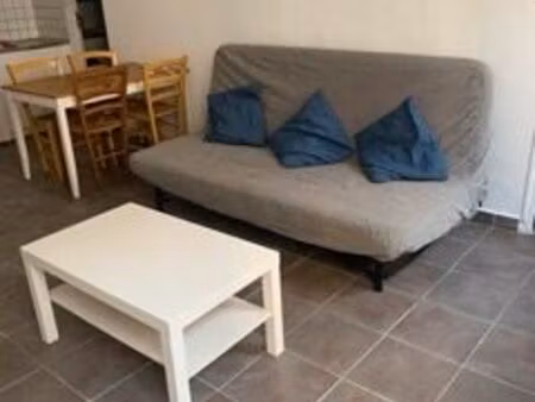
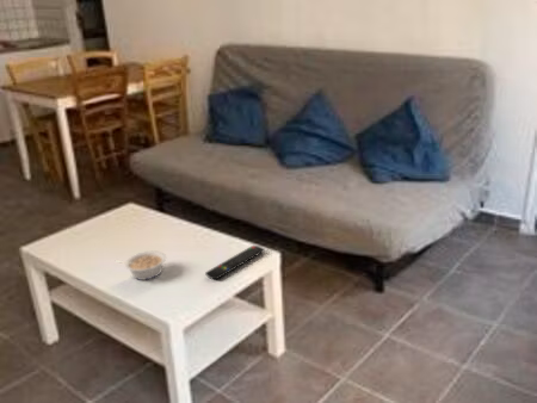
+ remote control [204,244,266,281]
+ legume [115,250,167,281]
